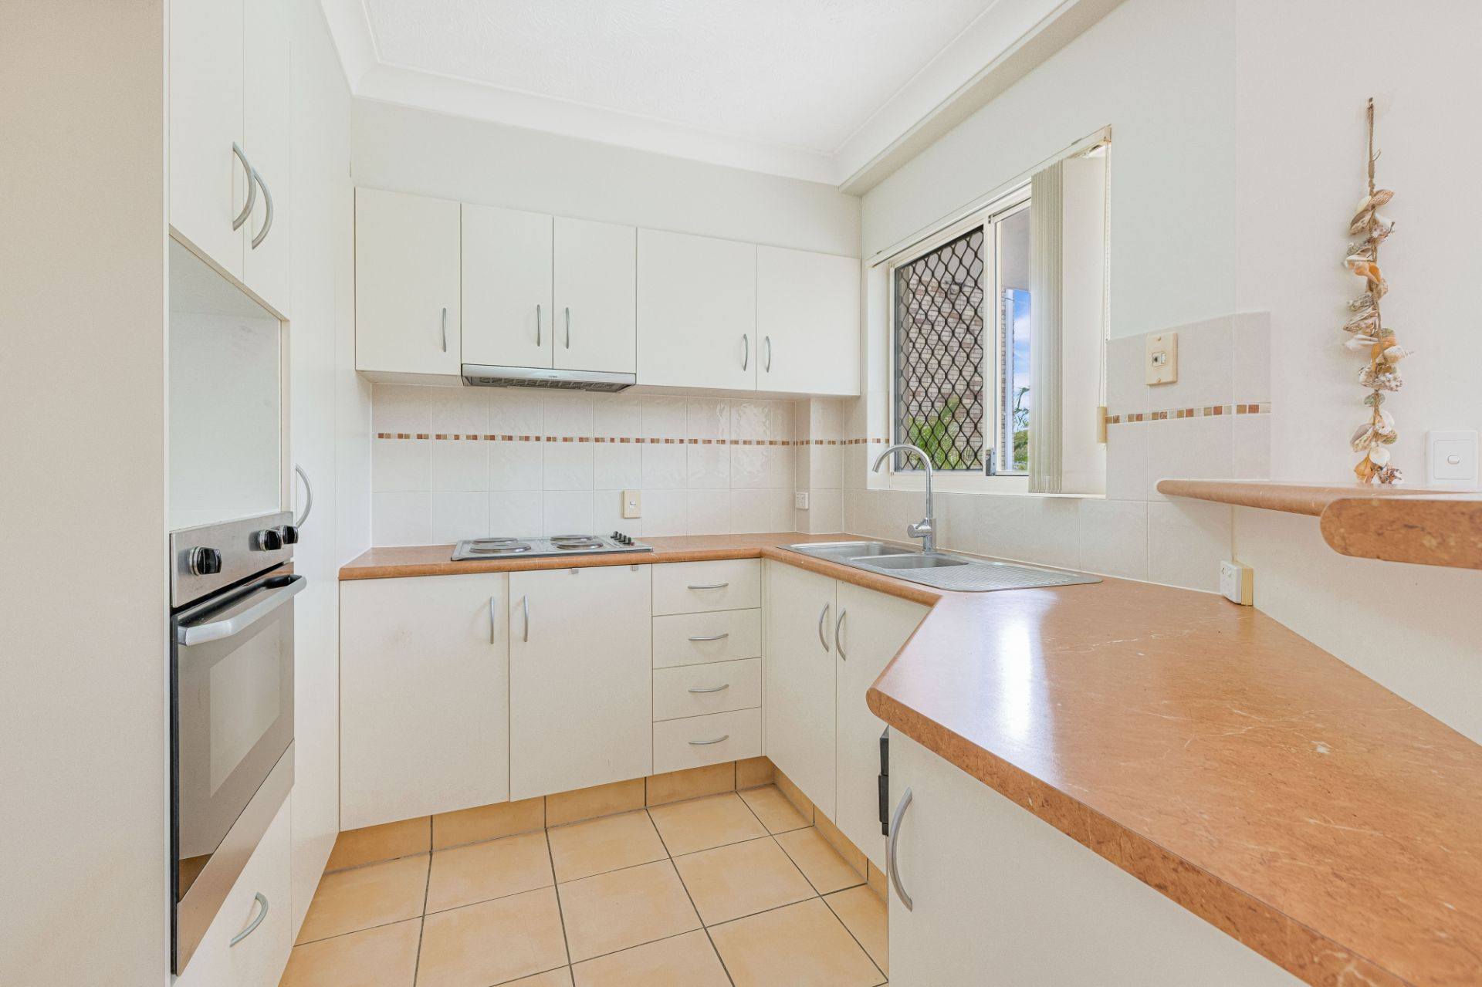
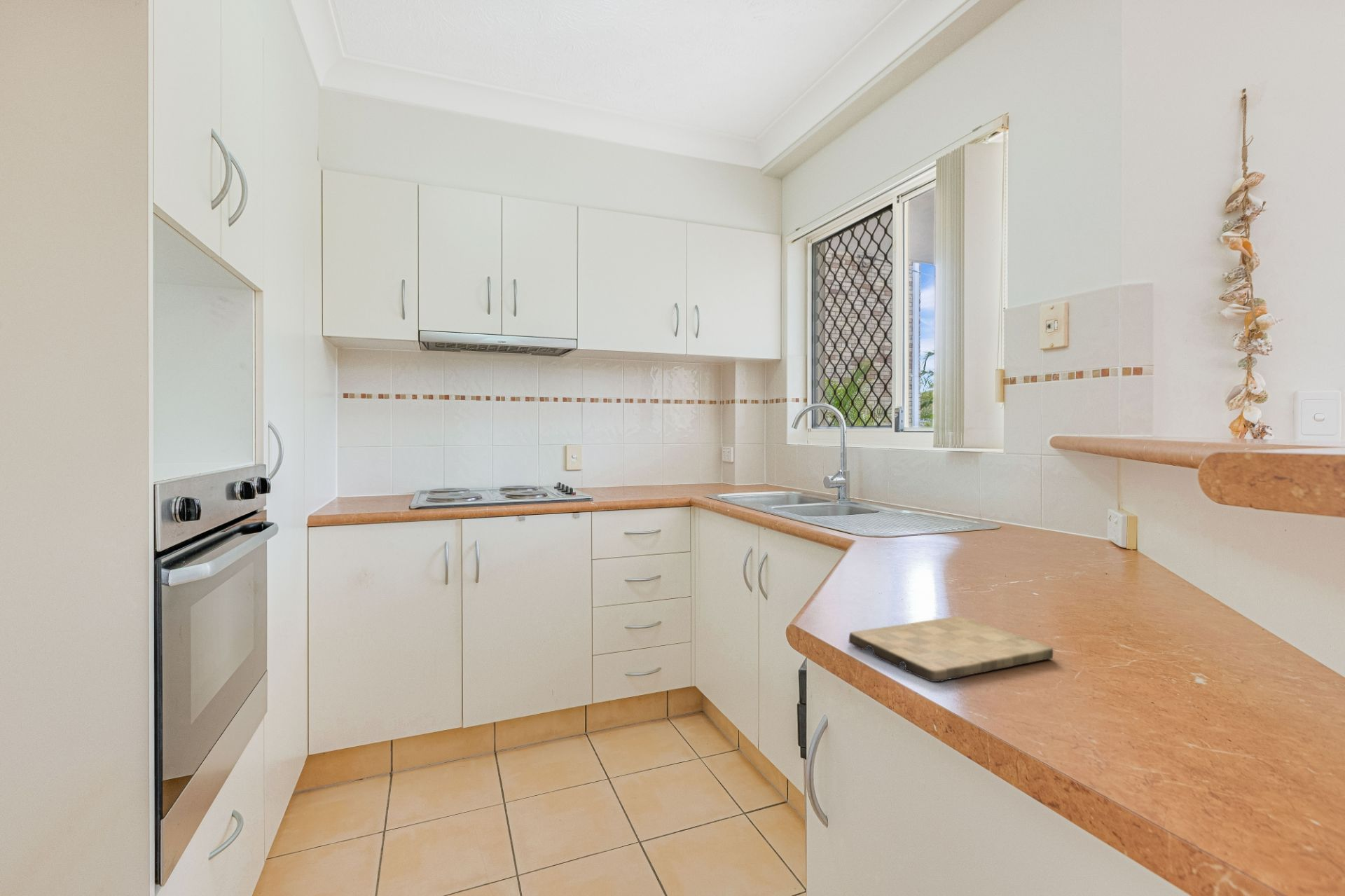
+ cutting board [848,616,1054,683]
